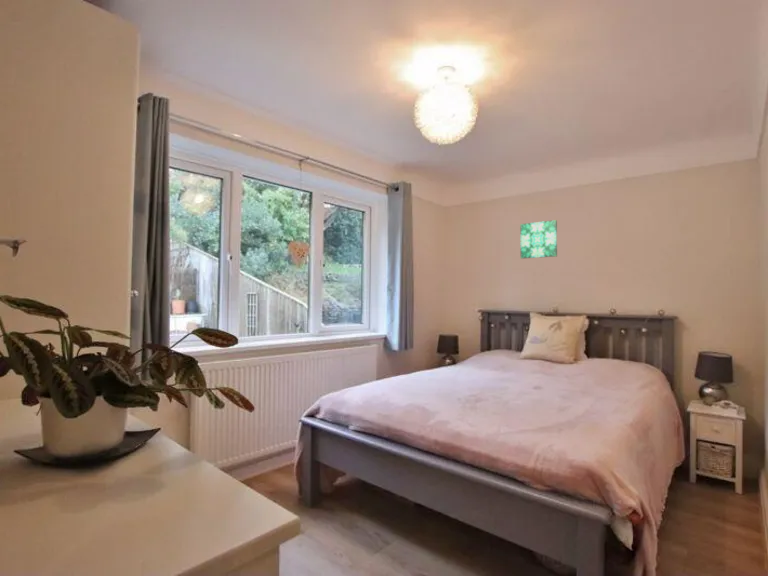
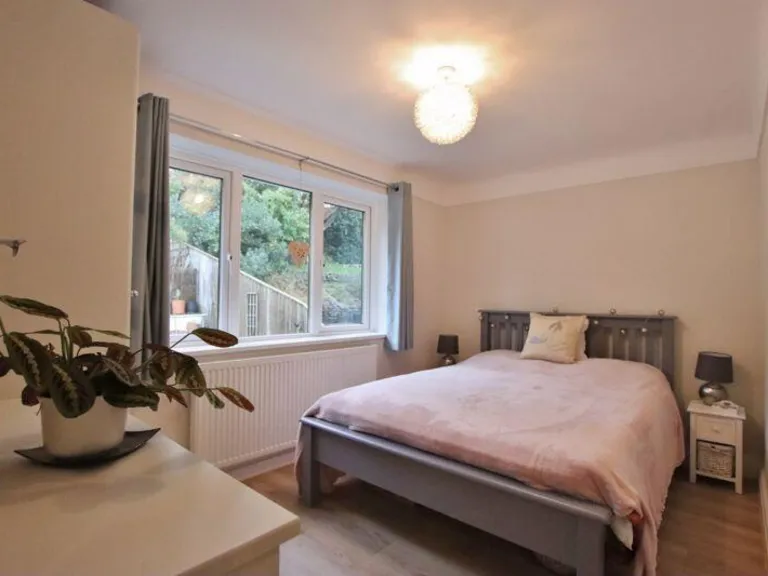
- wall art [520,219,558,260]
